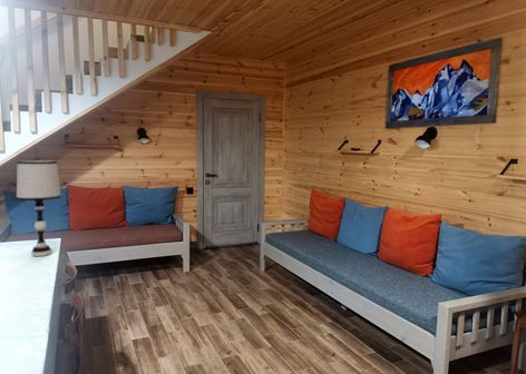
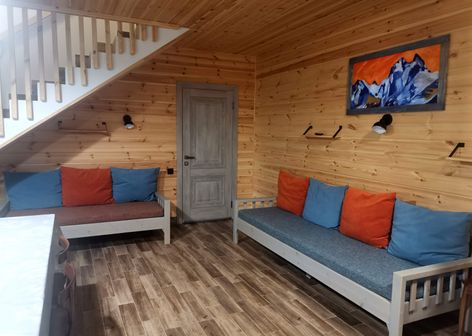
- table lamp [16,159,62,257]
